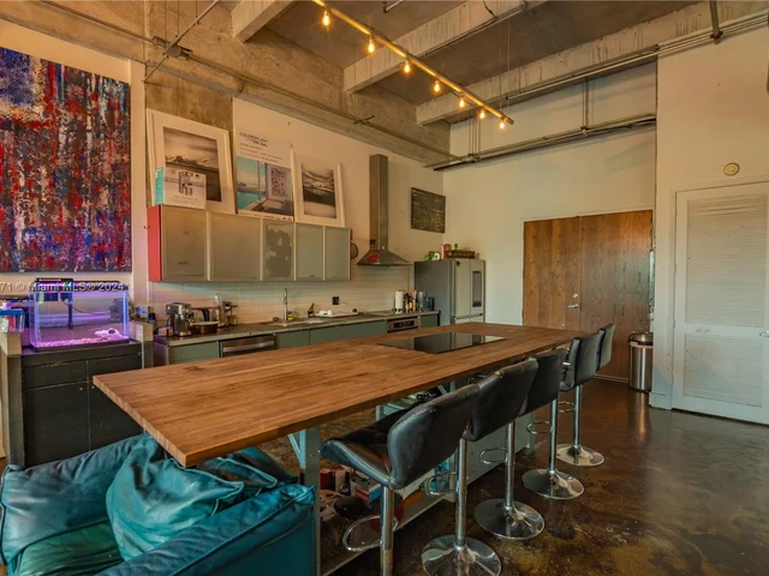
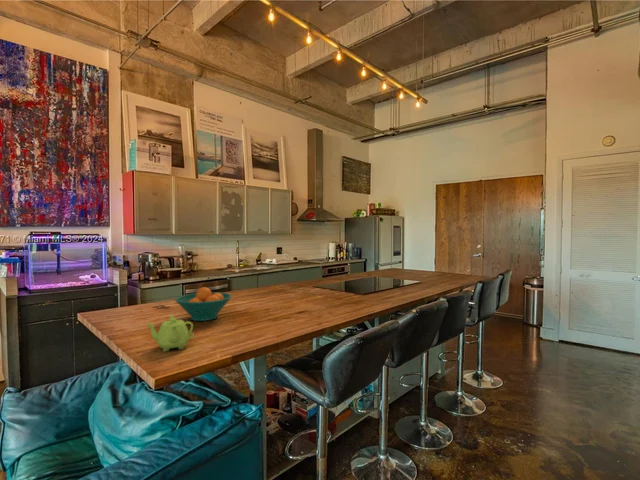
+ teapot [144,314,195,353]
+ fruit bowl [174,286,233,322]
